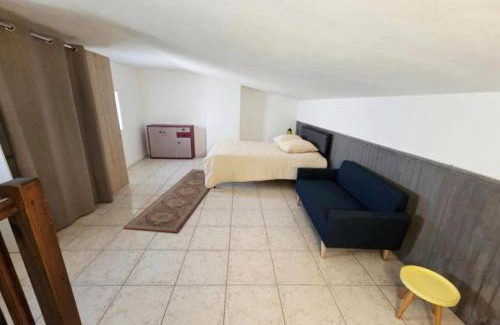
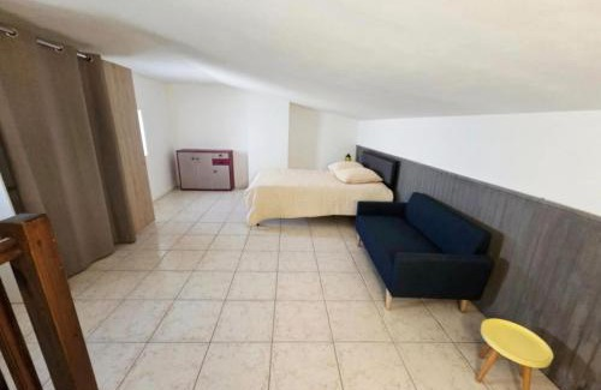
- rug [123,168,211,234]
